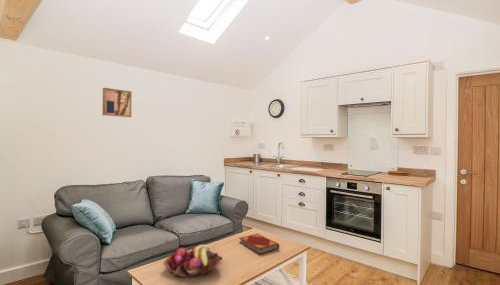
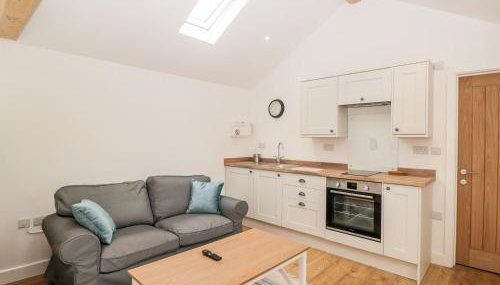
- wall art [102,87,133,118]
- fruit basket [162,244,221,279]
- hardback book [238,233,280,255]
